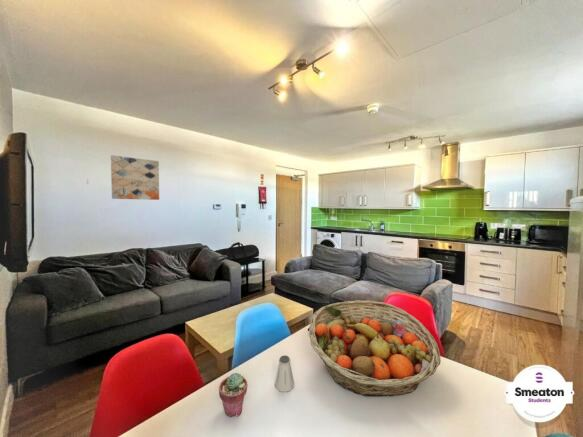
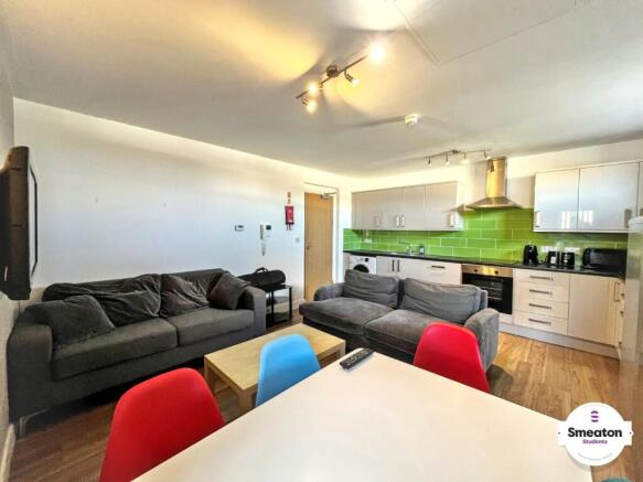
- saltshaker [274,354,295,393]
- wall art [110,154,160,201]
- fruit basket [308,299,442,398]
- potted succulent [218,372,248,418]
